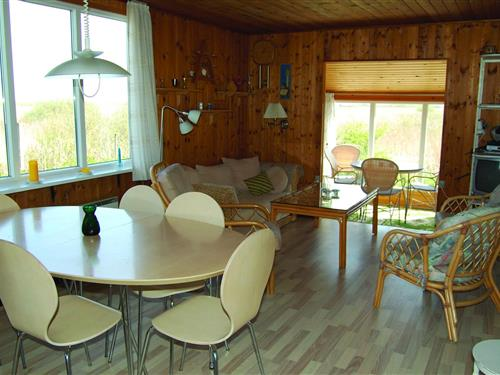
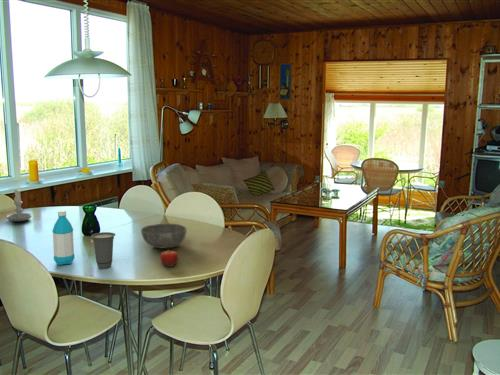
+ bowl [140,223,188,249]
+ cup [90,231,116,269]
+ candle [6,188,33,222]
+ fruit [159,248,179,268]
+ water bottle [51,210,76,266]
